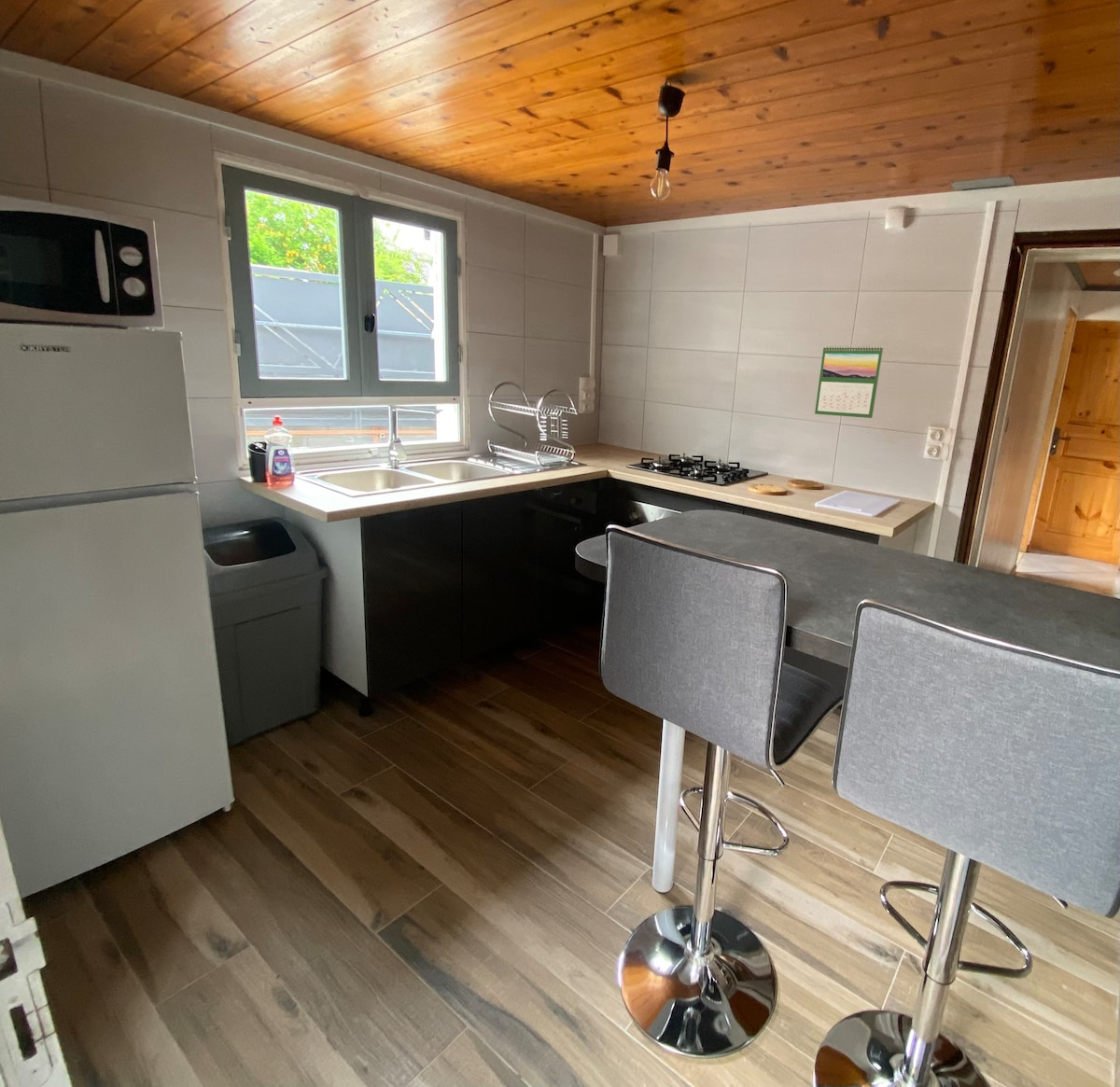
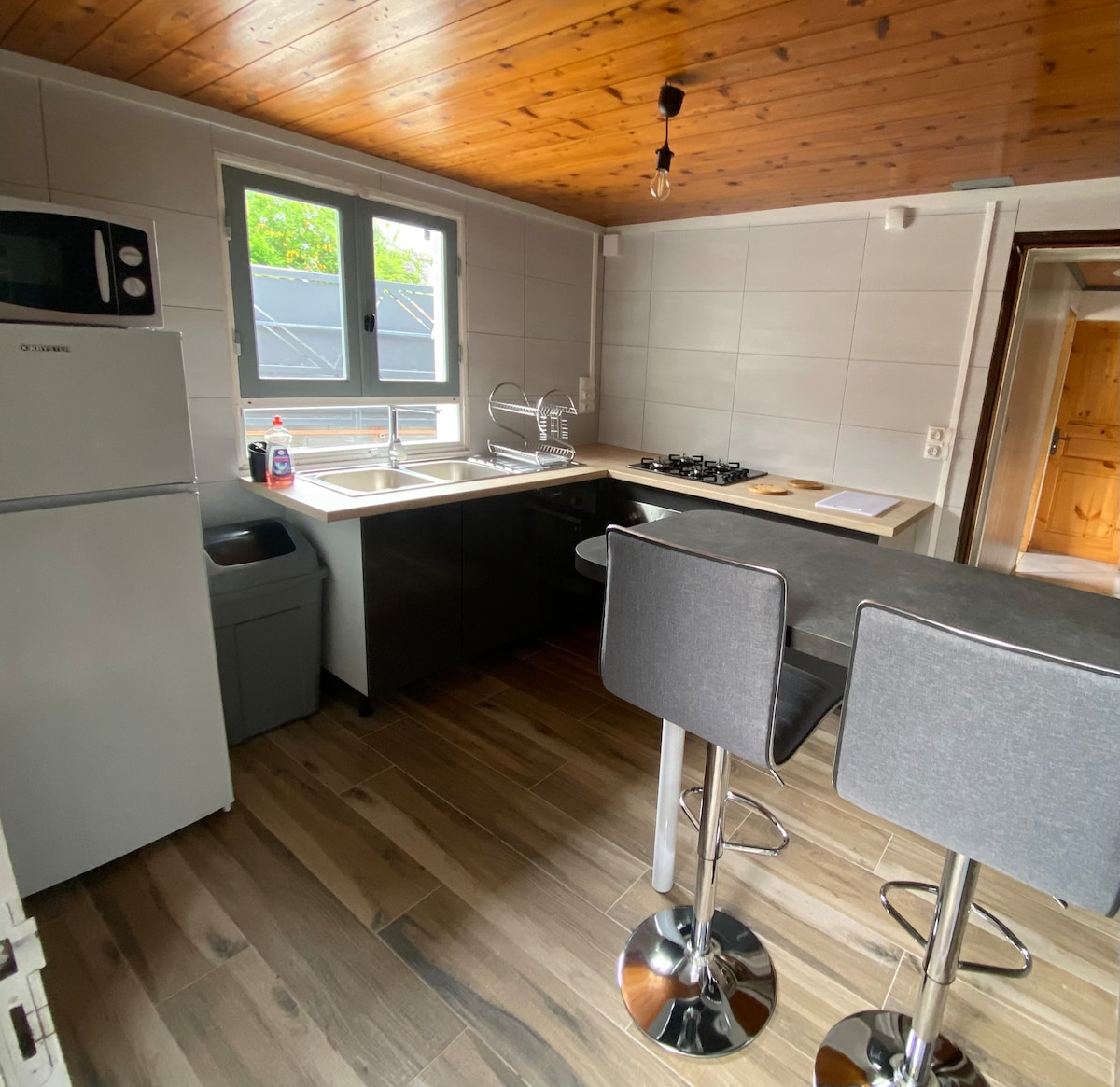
- calendar [814,343,884,419]
